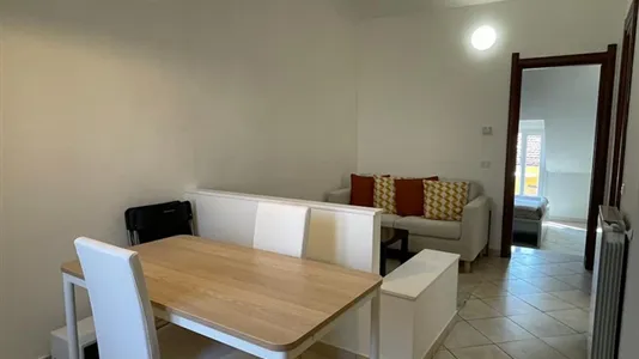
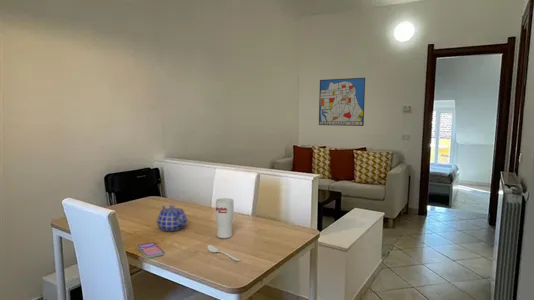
+ smartphone [136,241,165,259]
+ wall art [318,77,366,127]
+ cup [215,197,235,239]
+ spoon [207,244,241,262]
+ teapot [156,204,188,232]
